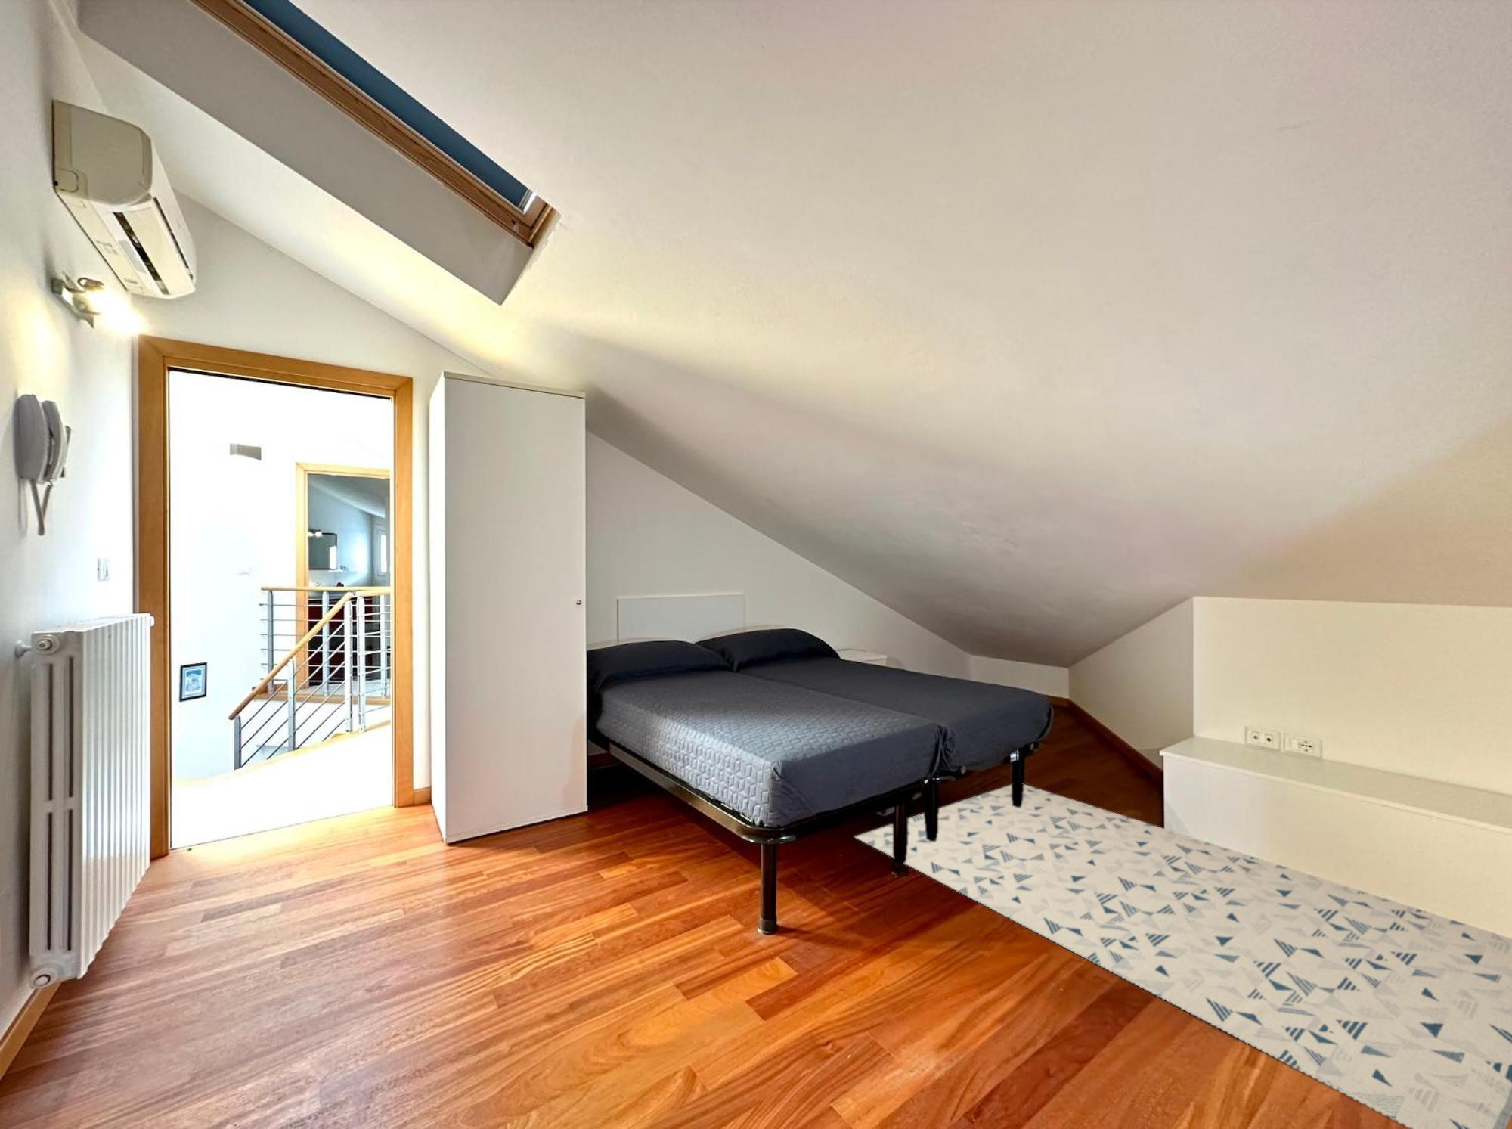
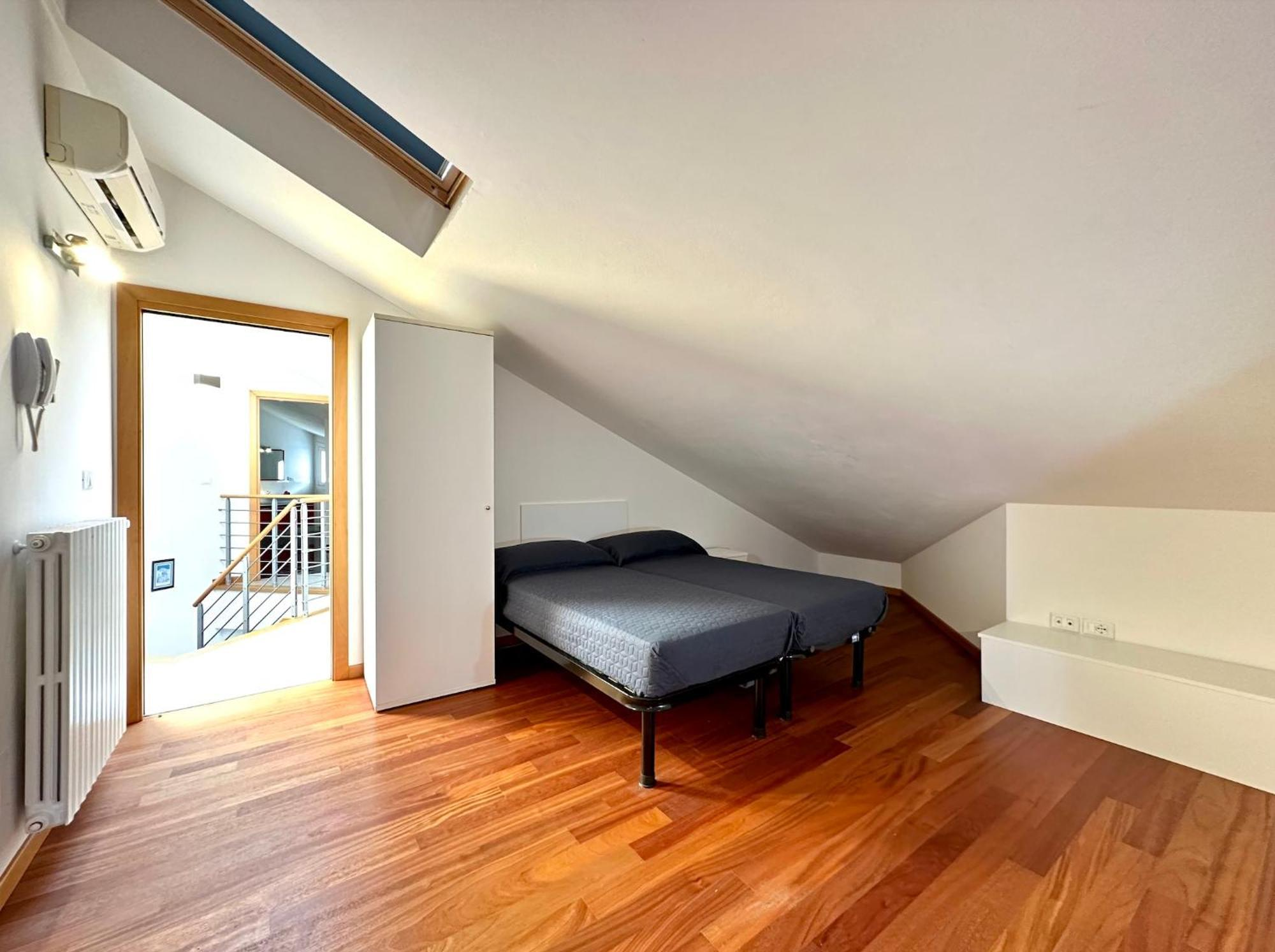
- rug [854,784,1512,1129]
